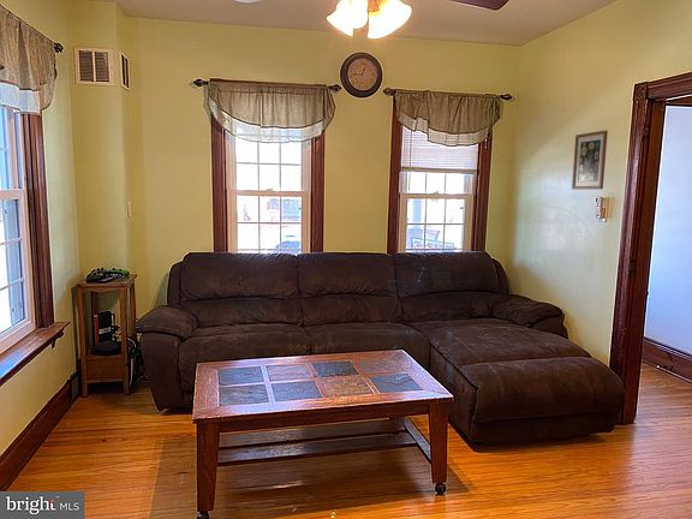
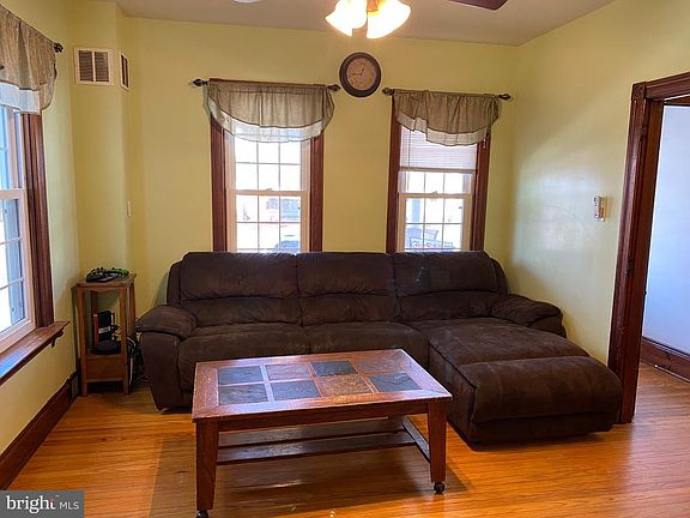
- wall art [571,130,609,191]
